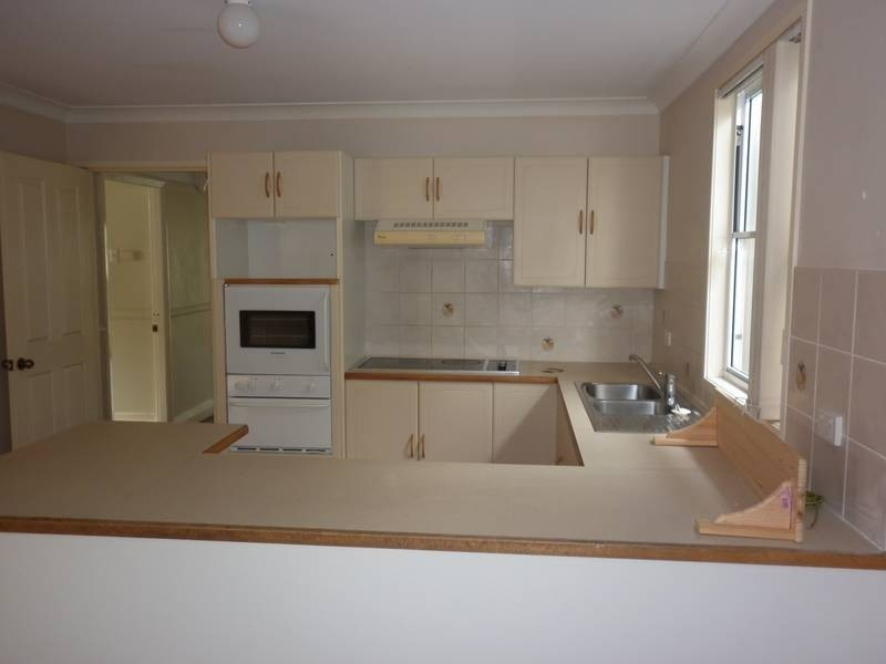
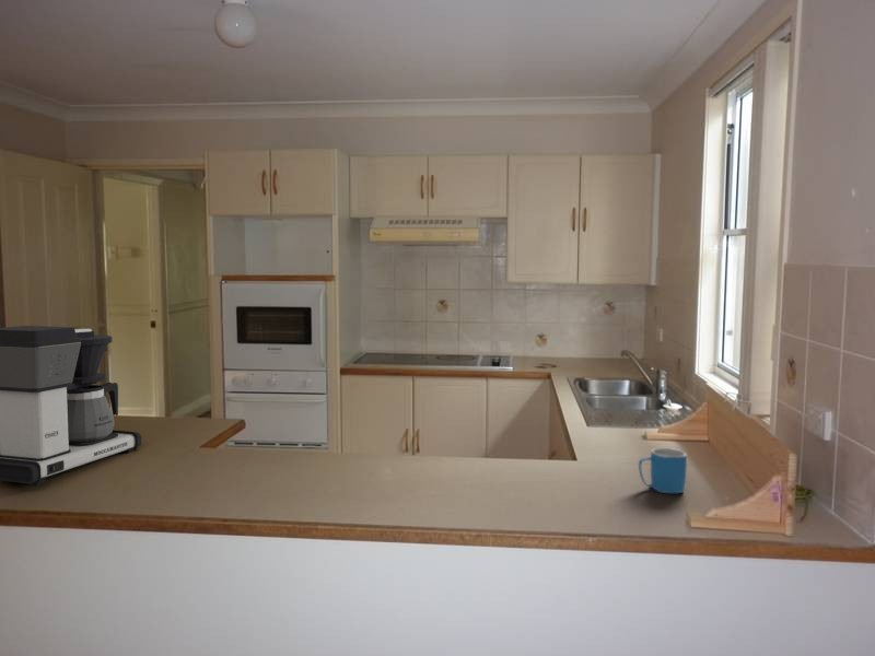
+ coffee maker [0,325,142,488]
+ mug [638,447,688,494]
